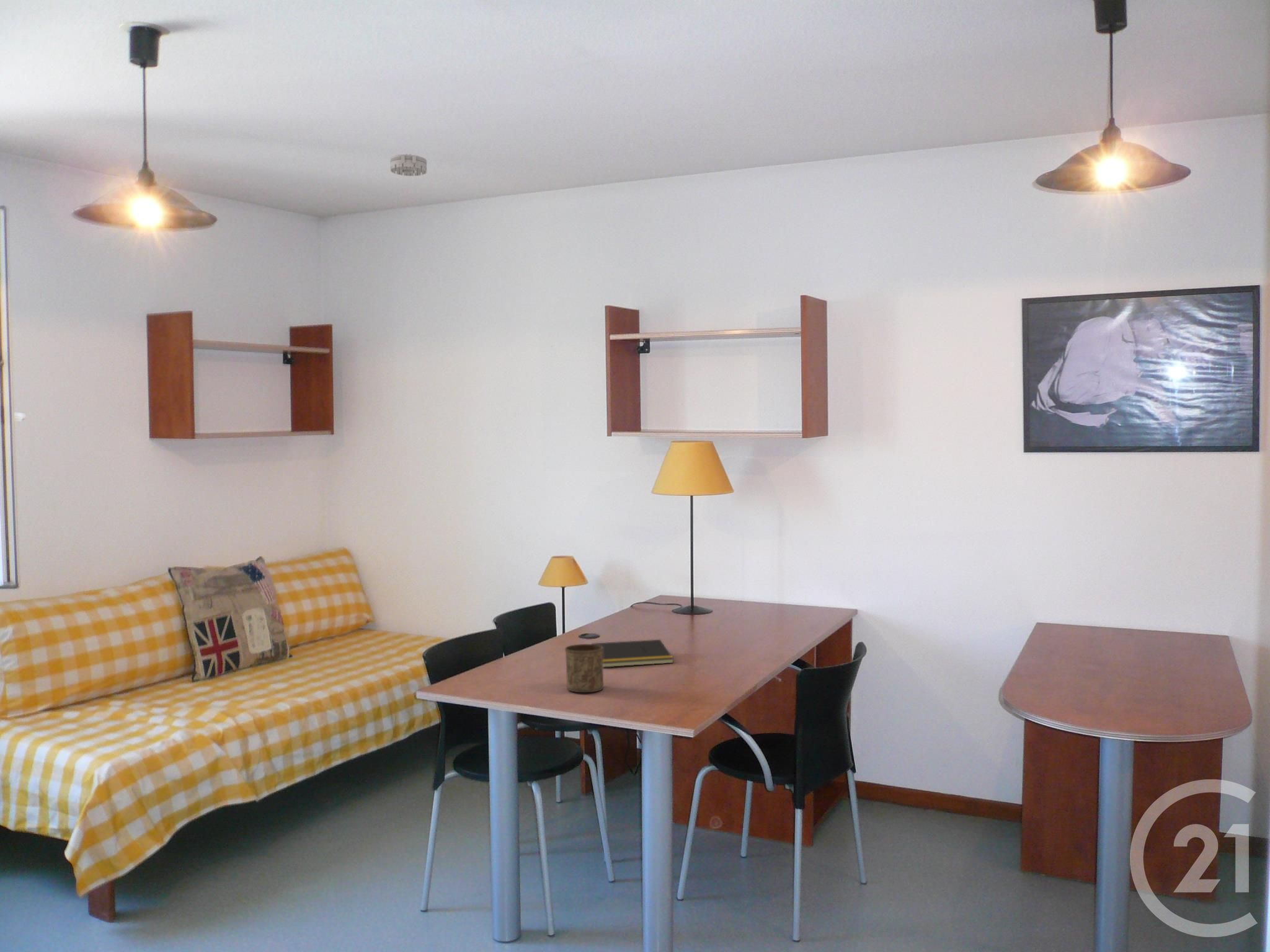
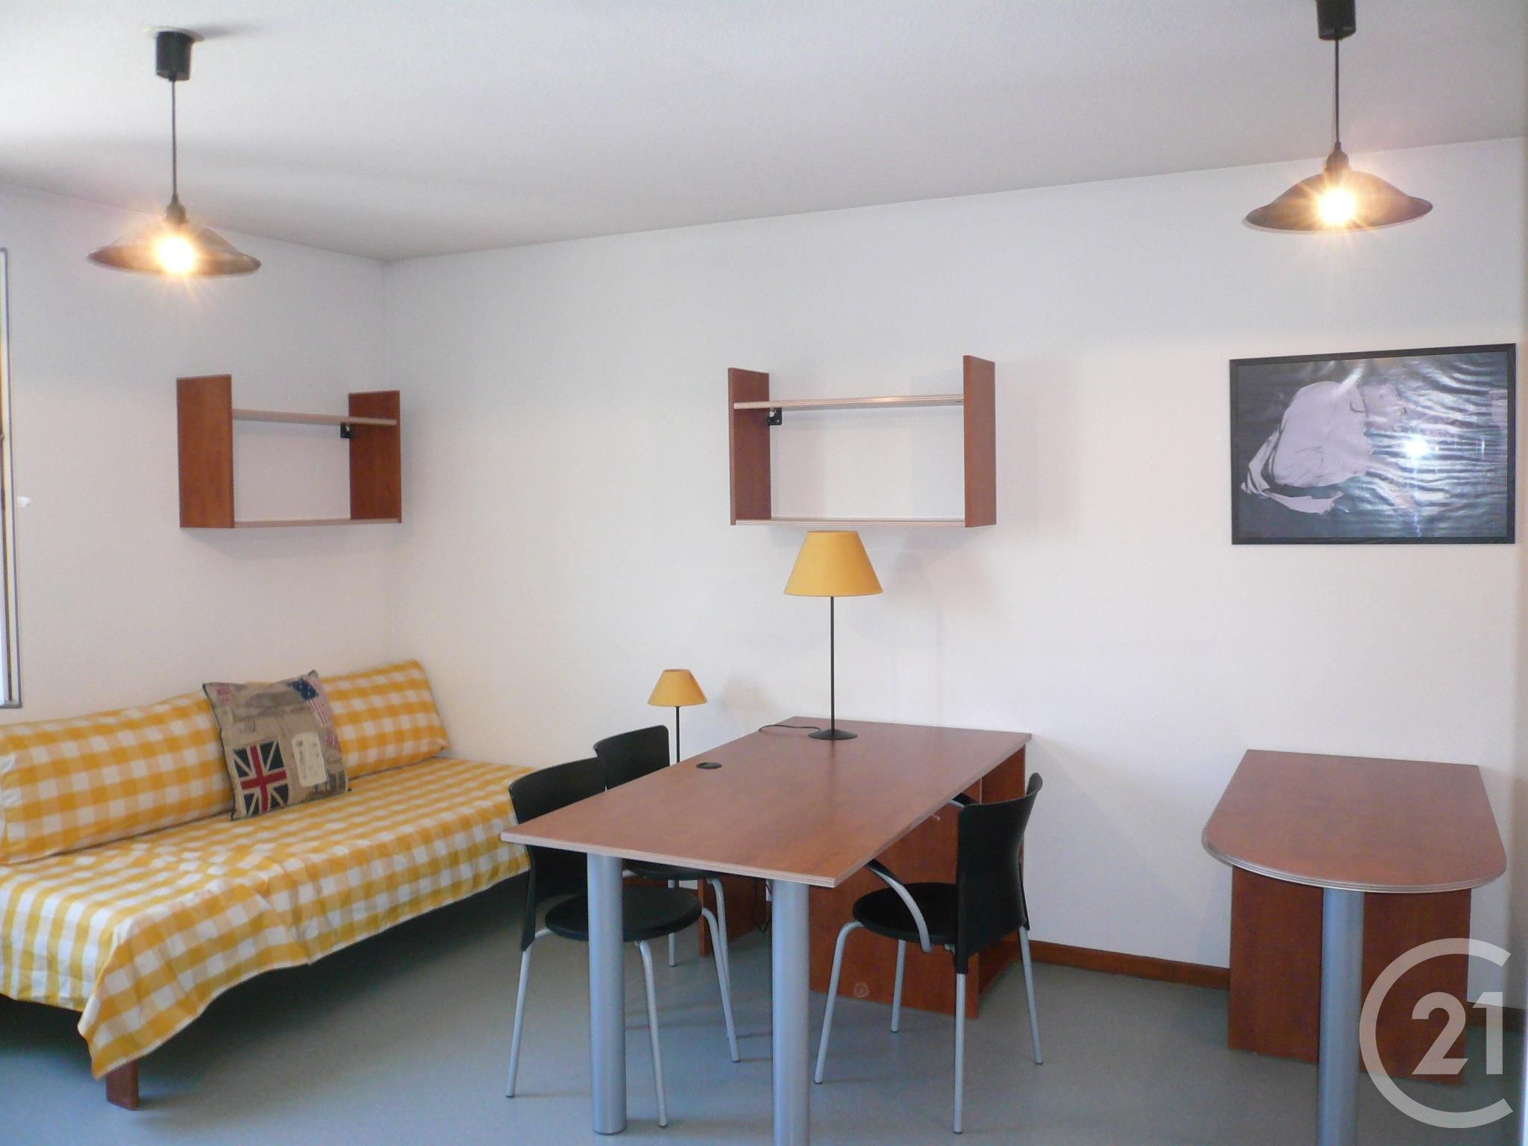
- cup [564,643,604,693]
- smoke detector [389,154,427,177]
- notepad [591,639,674,668]
